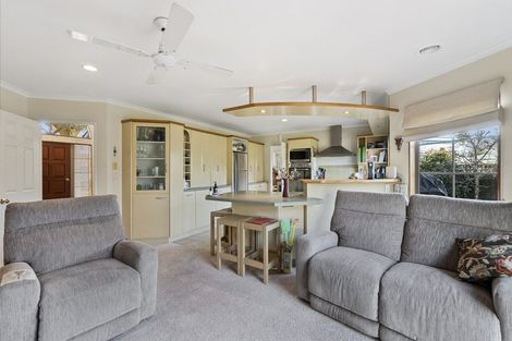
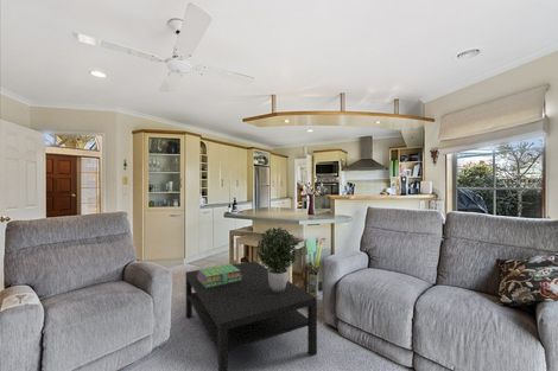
+ potted plant [255,225,300,293]
+ stack of books [197,263,242,288]
+ coffee table [184,260,318,371]
